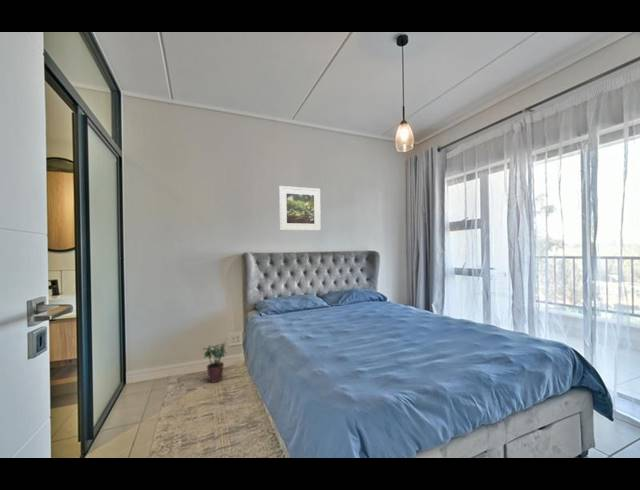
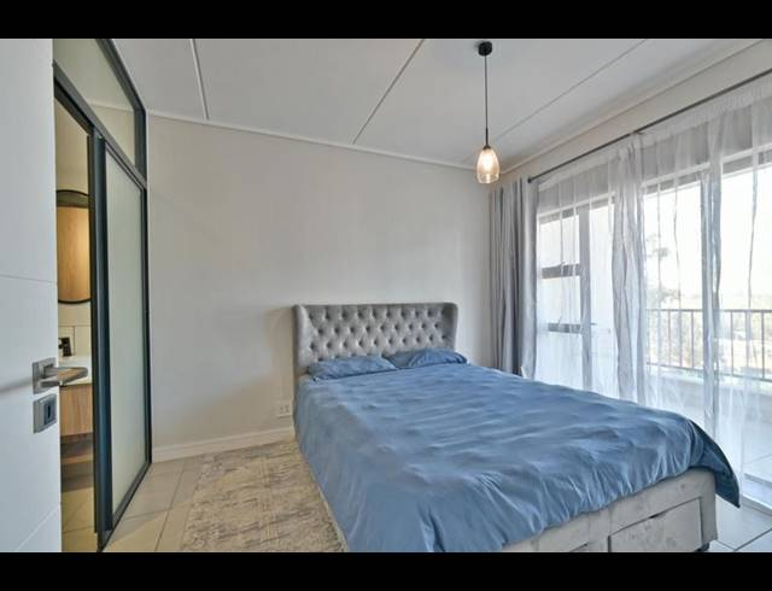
- potted plant [202,342,228,384]
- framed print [278,185,322,231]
